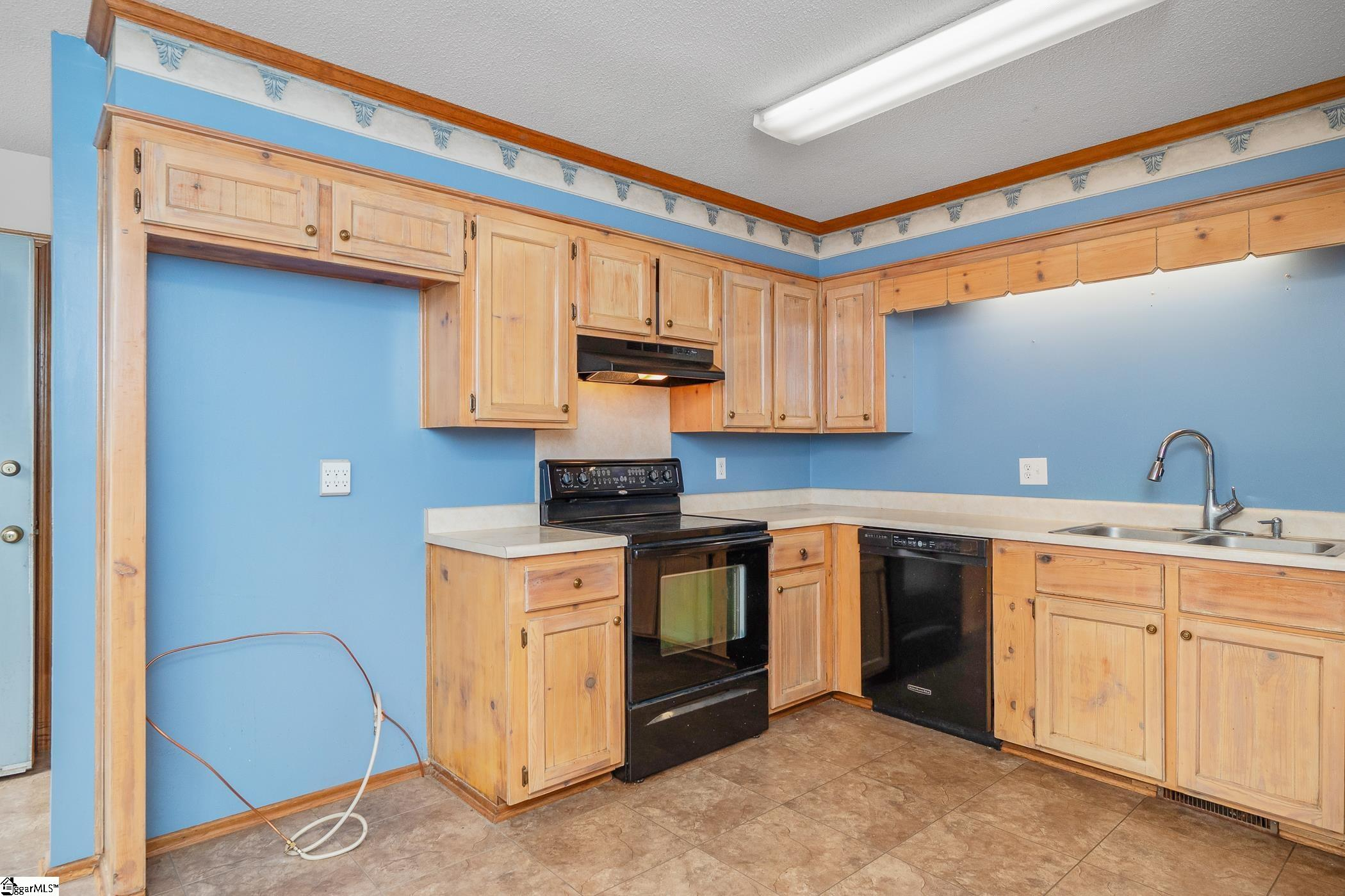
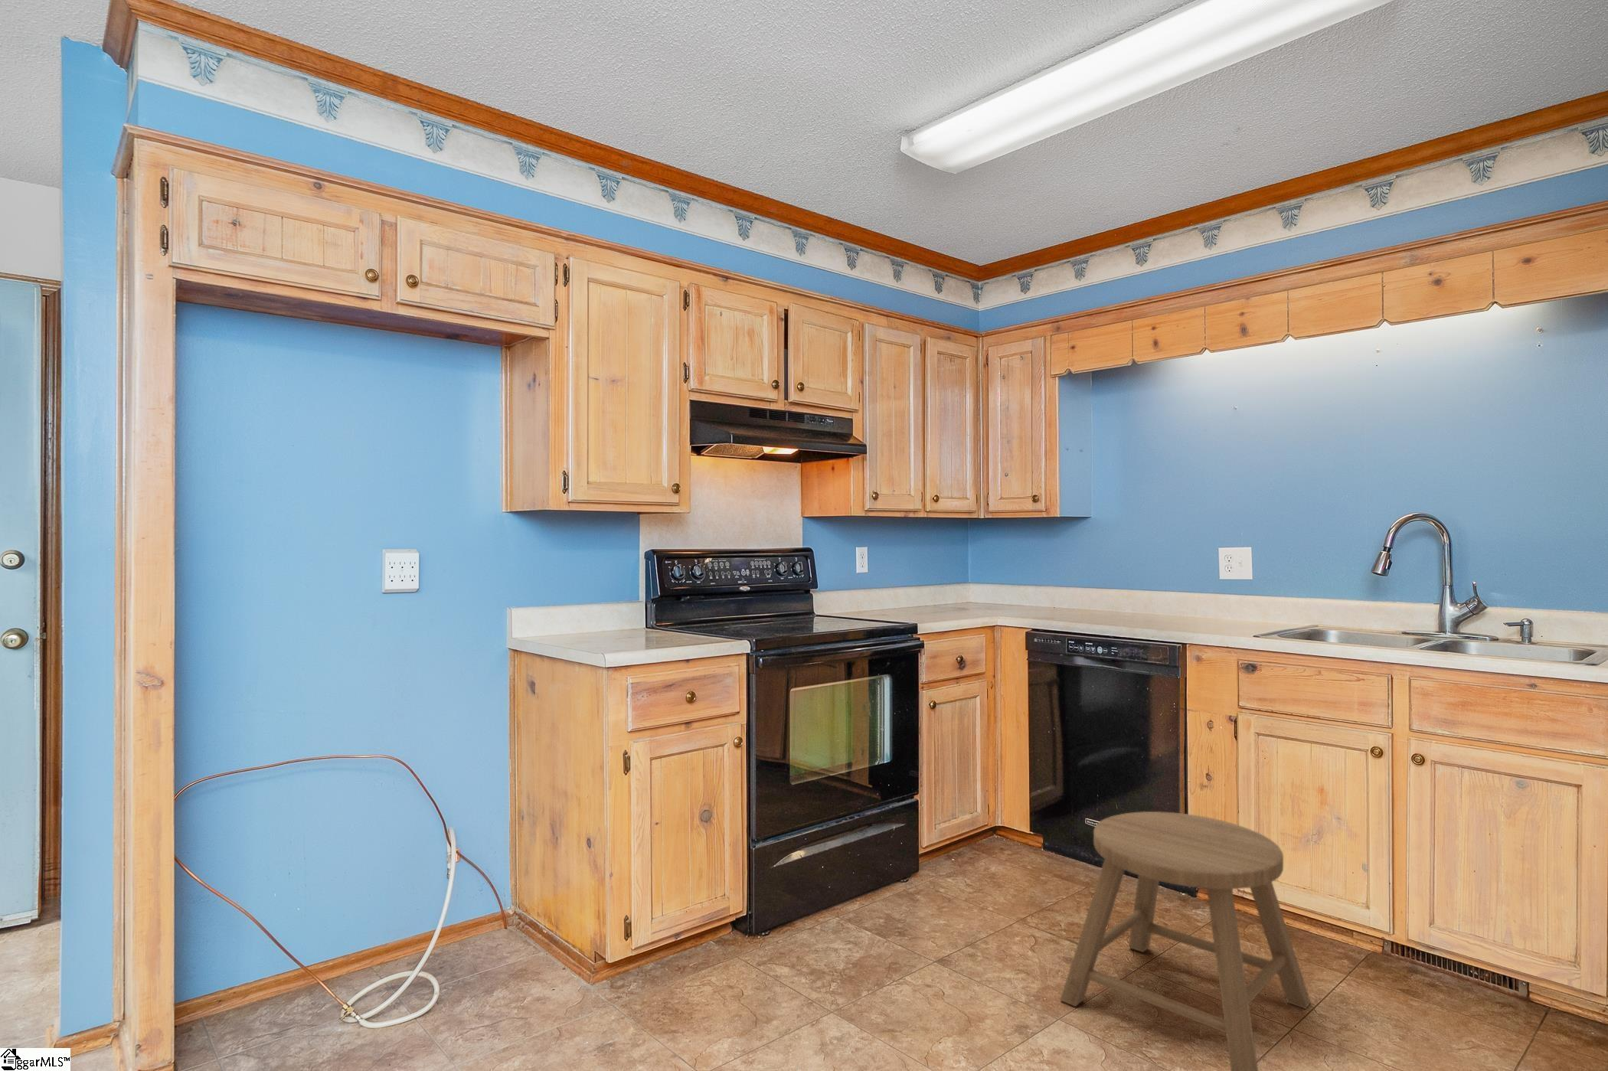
+ stool [1059,810,1312,1071]
